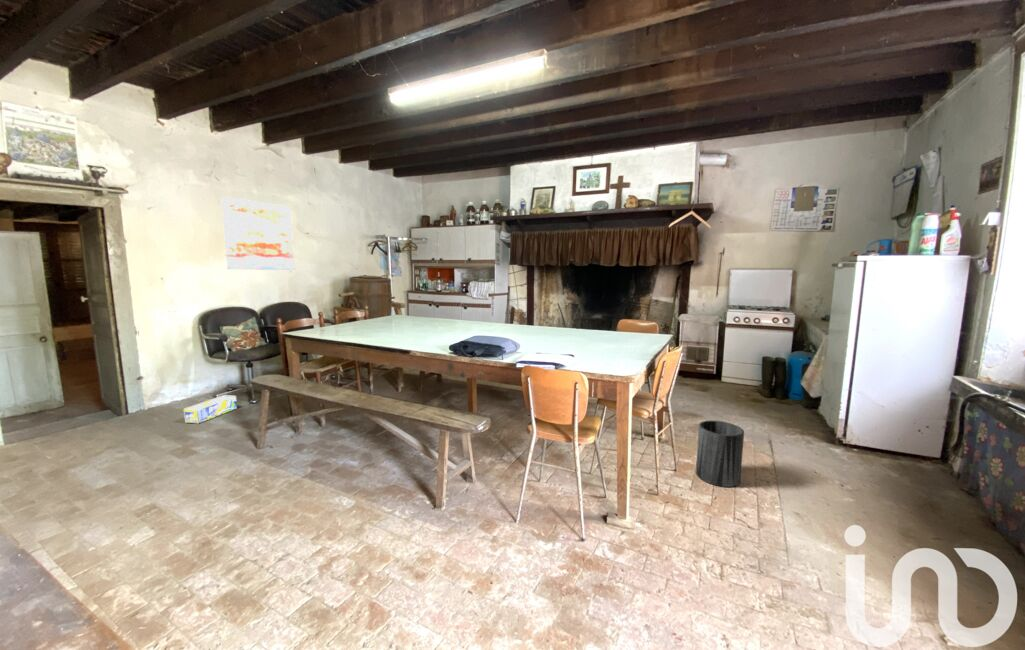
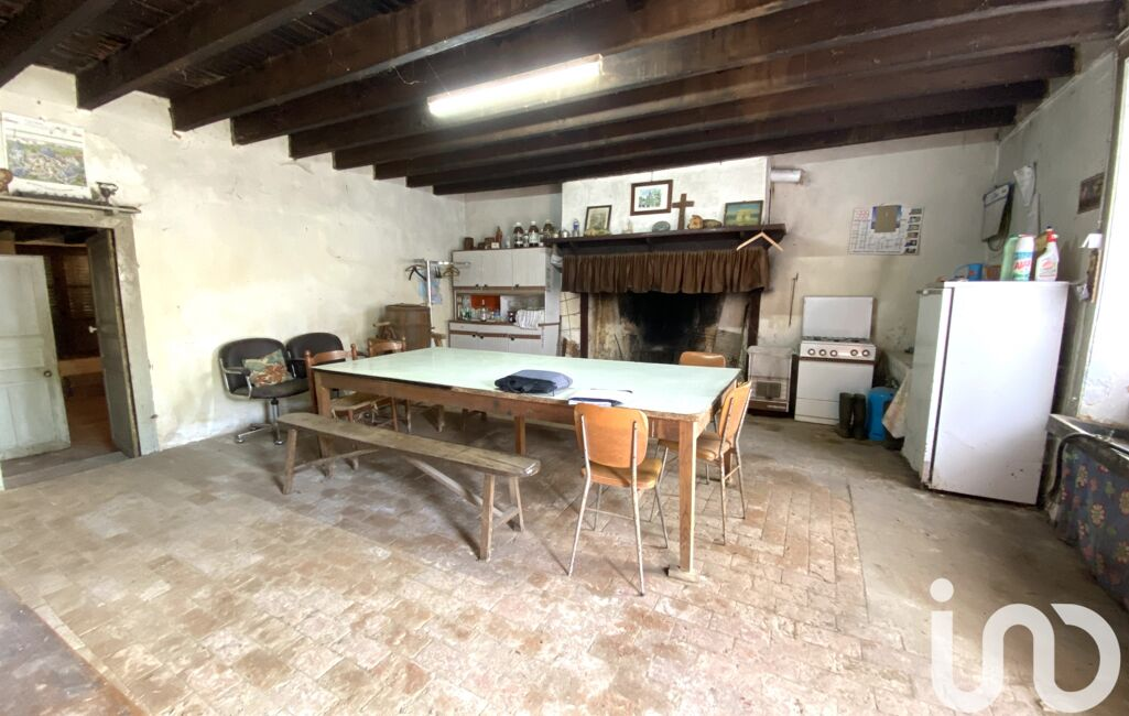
- wall art [220,196,295,271]
- box [183,394,238,424]
- trash can [695,420,745,488]
